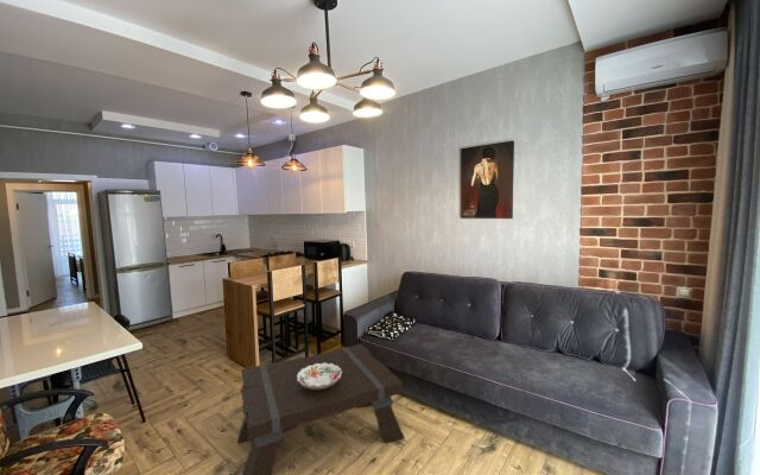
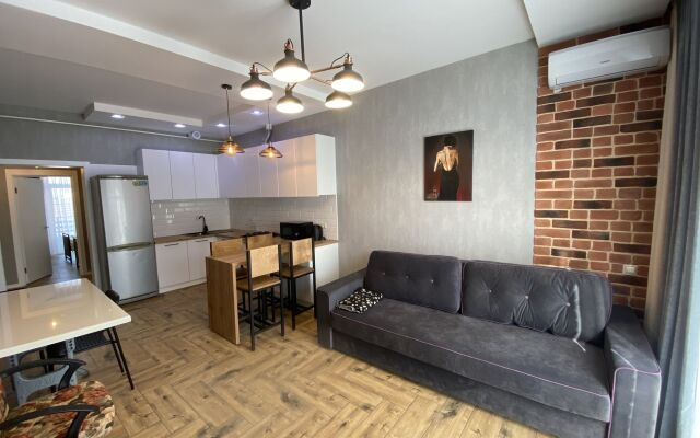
- coffee table [236,343,406,475]
- decorative bowl [297,363,342,390]
